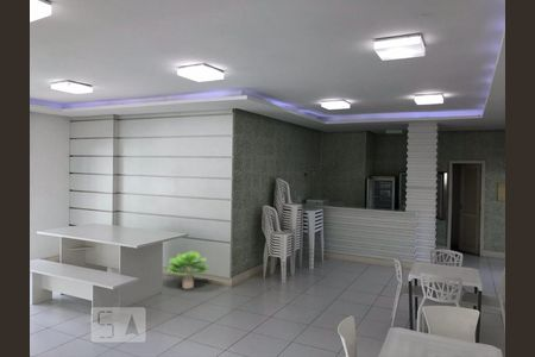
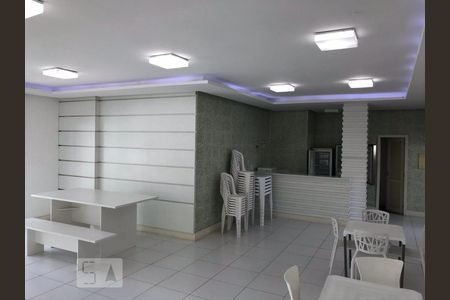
- potted plant [168,250,208,290]
